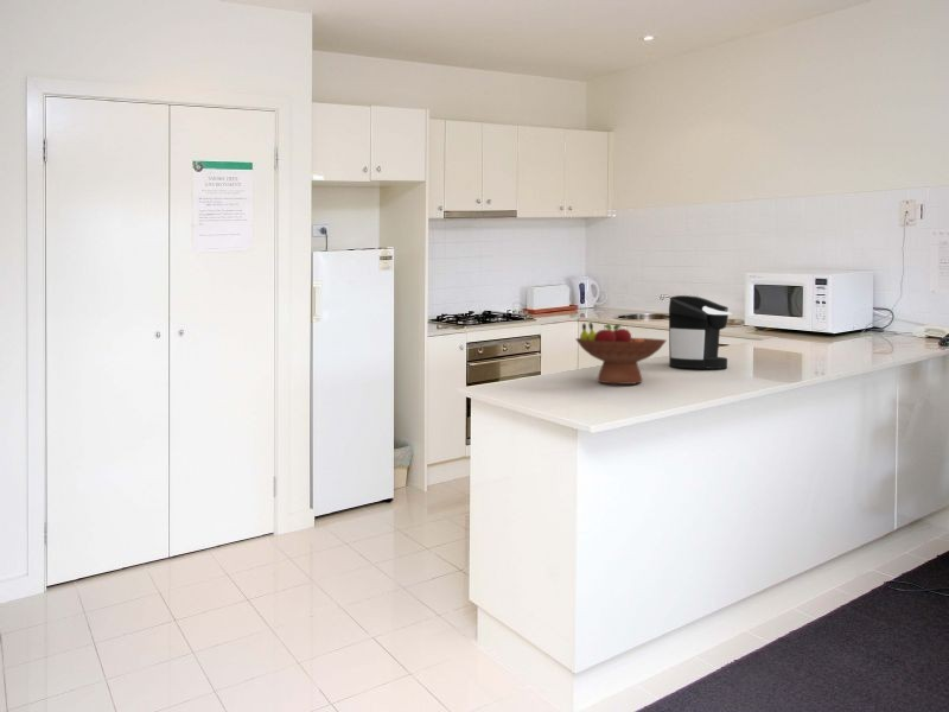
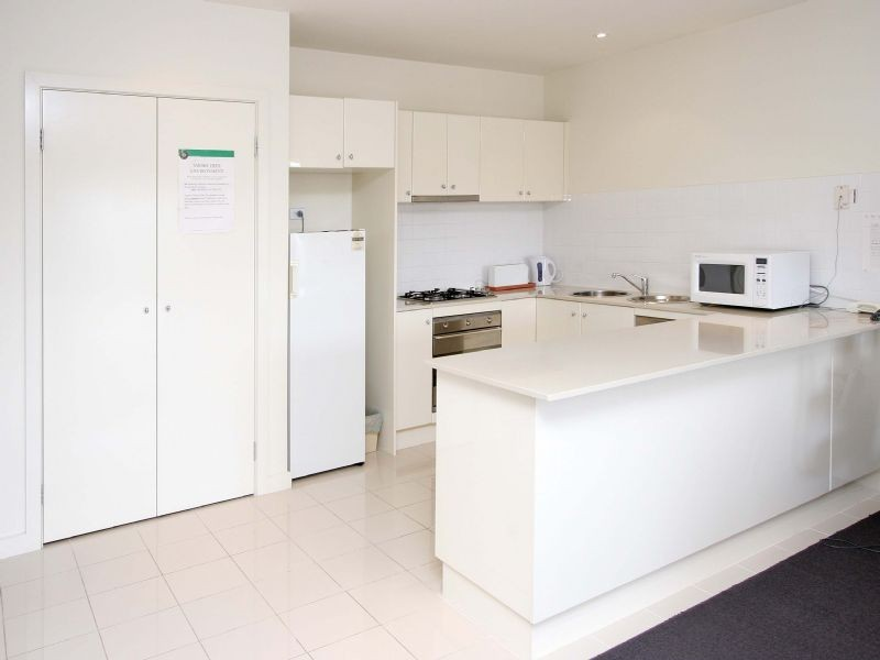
- fruit bowl [574,322,668,386]
- coffee maker [668,294,733,370]
